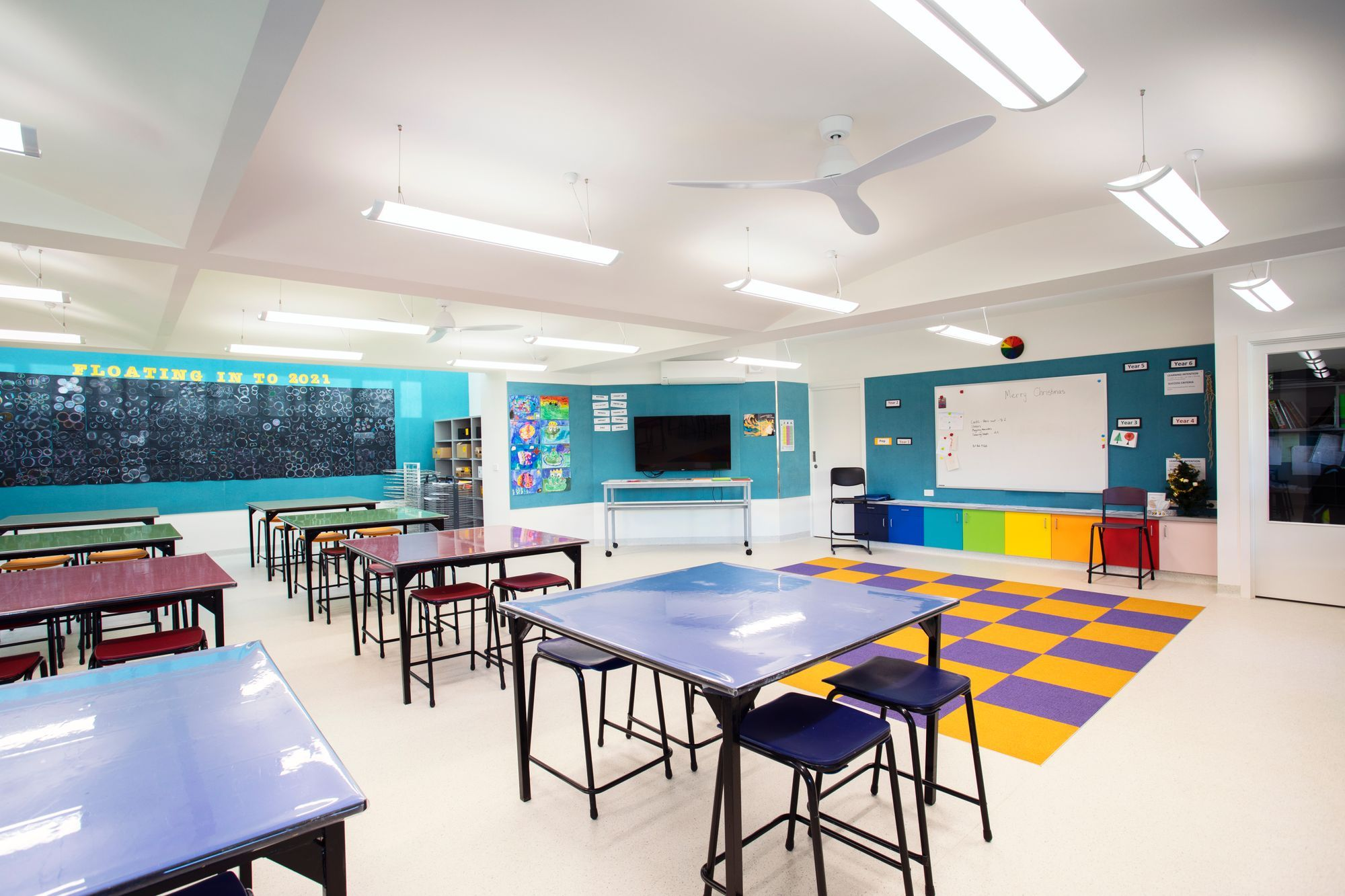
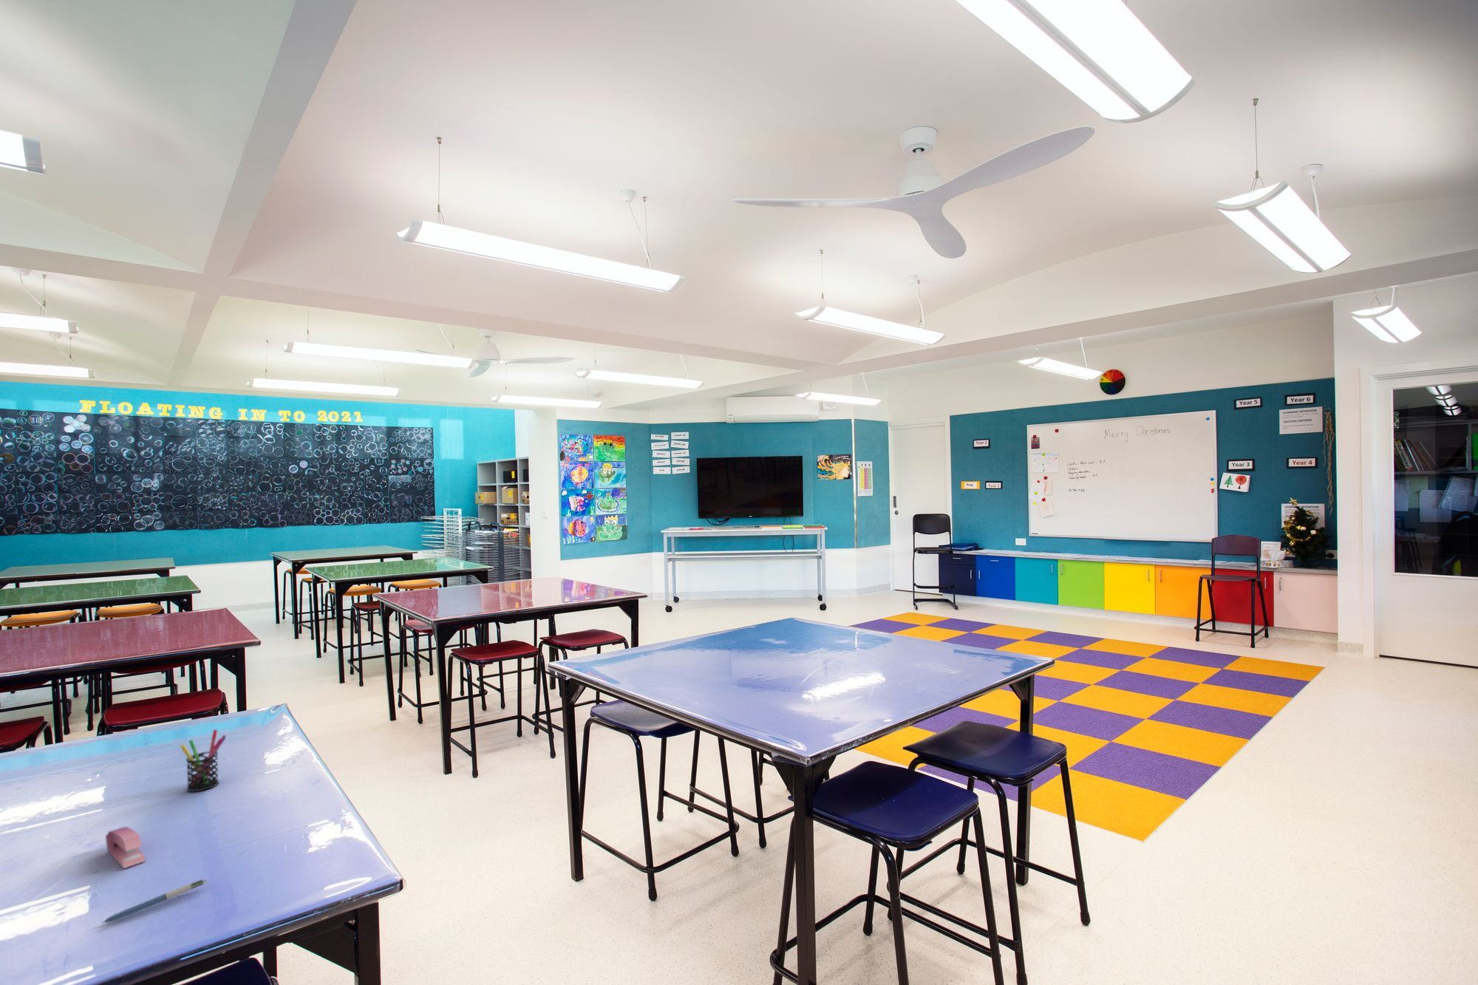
+ pen [101,878,209,923]
+ pen holder [179,729,226,793]
+ stapler [104,826,146,868]
